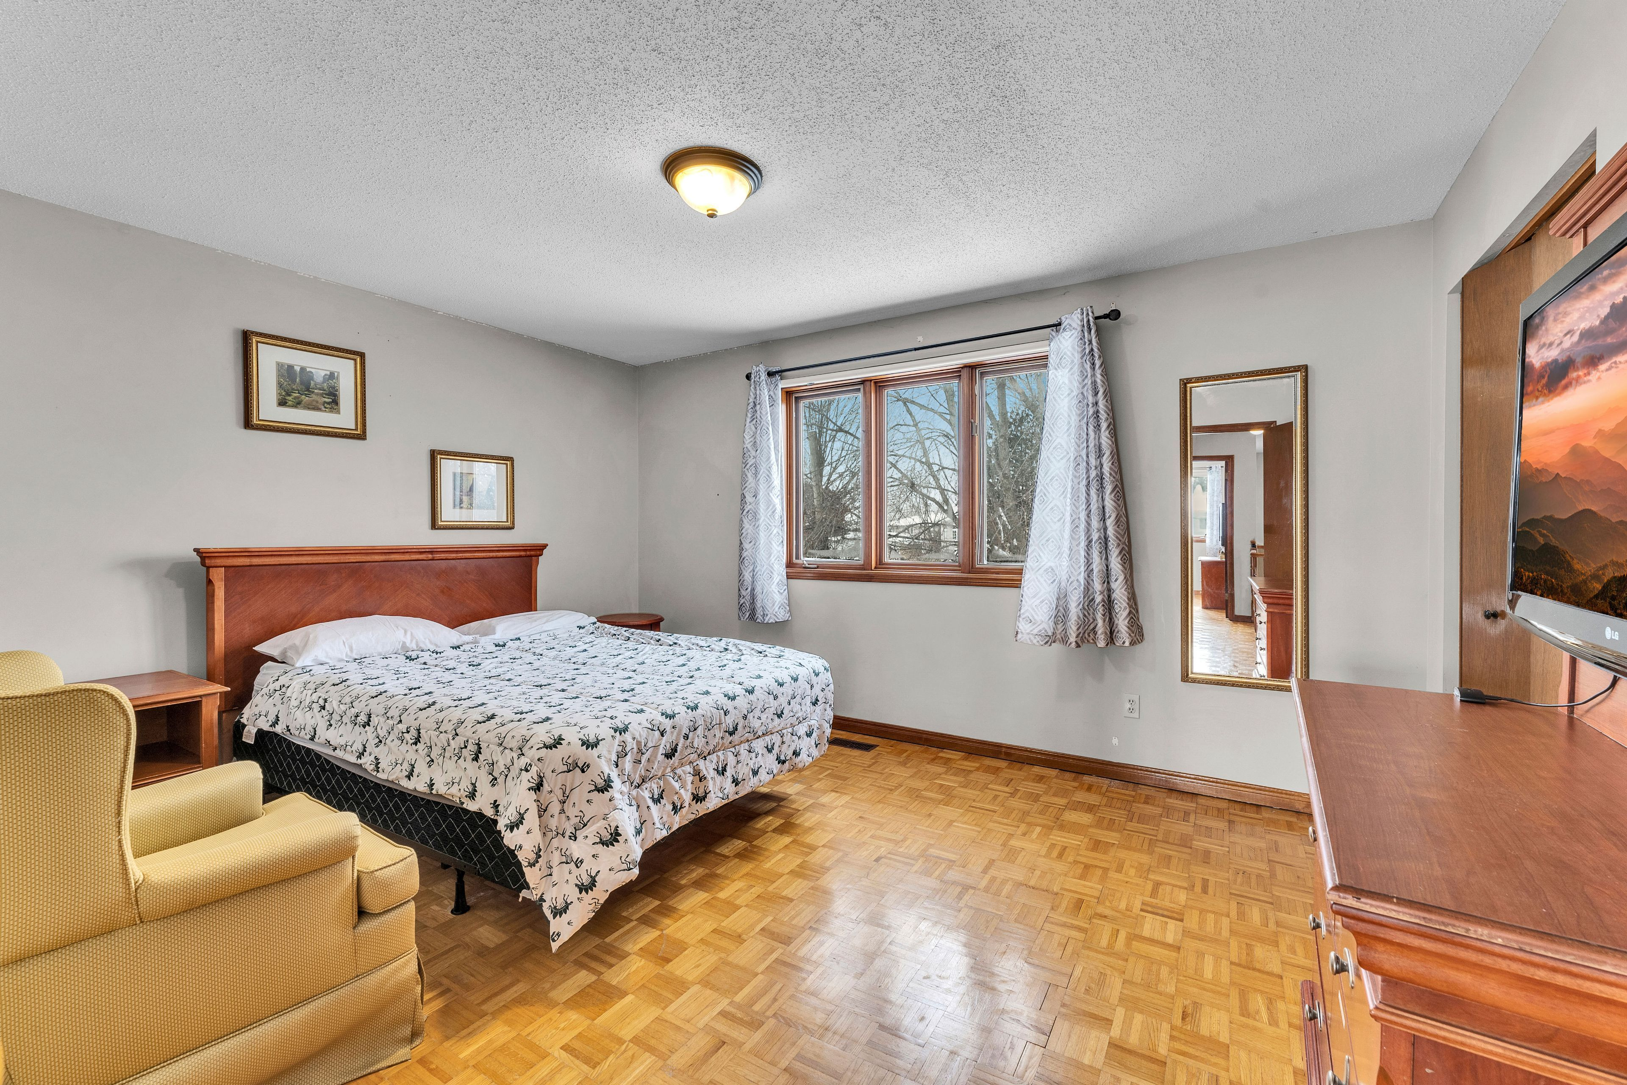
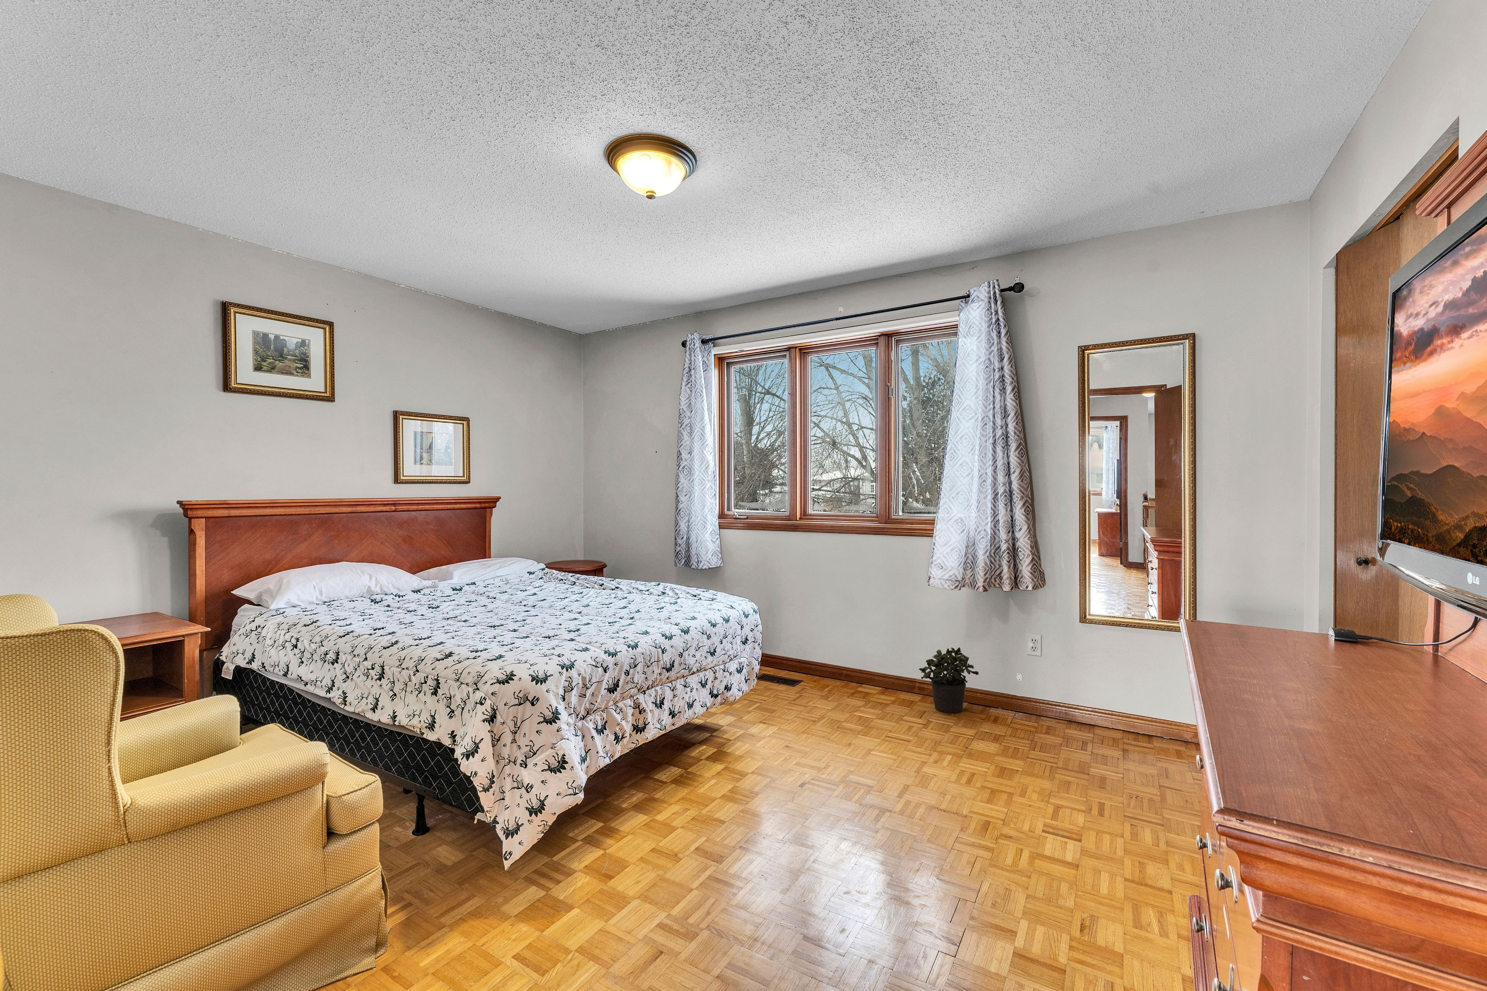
+ potted plant [918,647,979,713]
